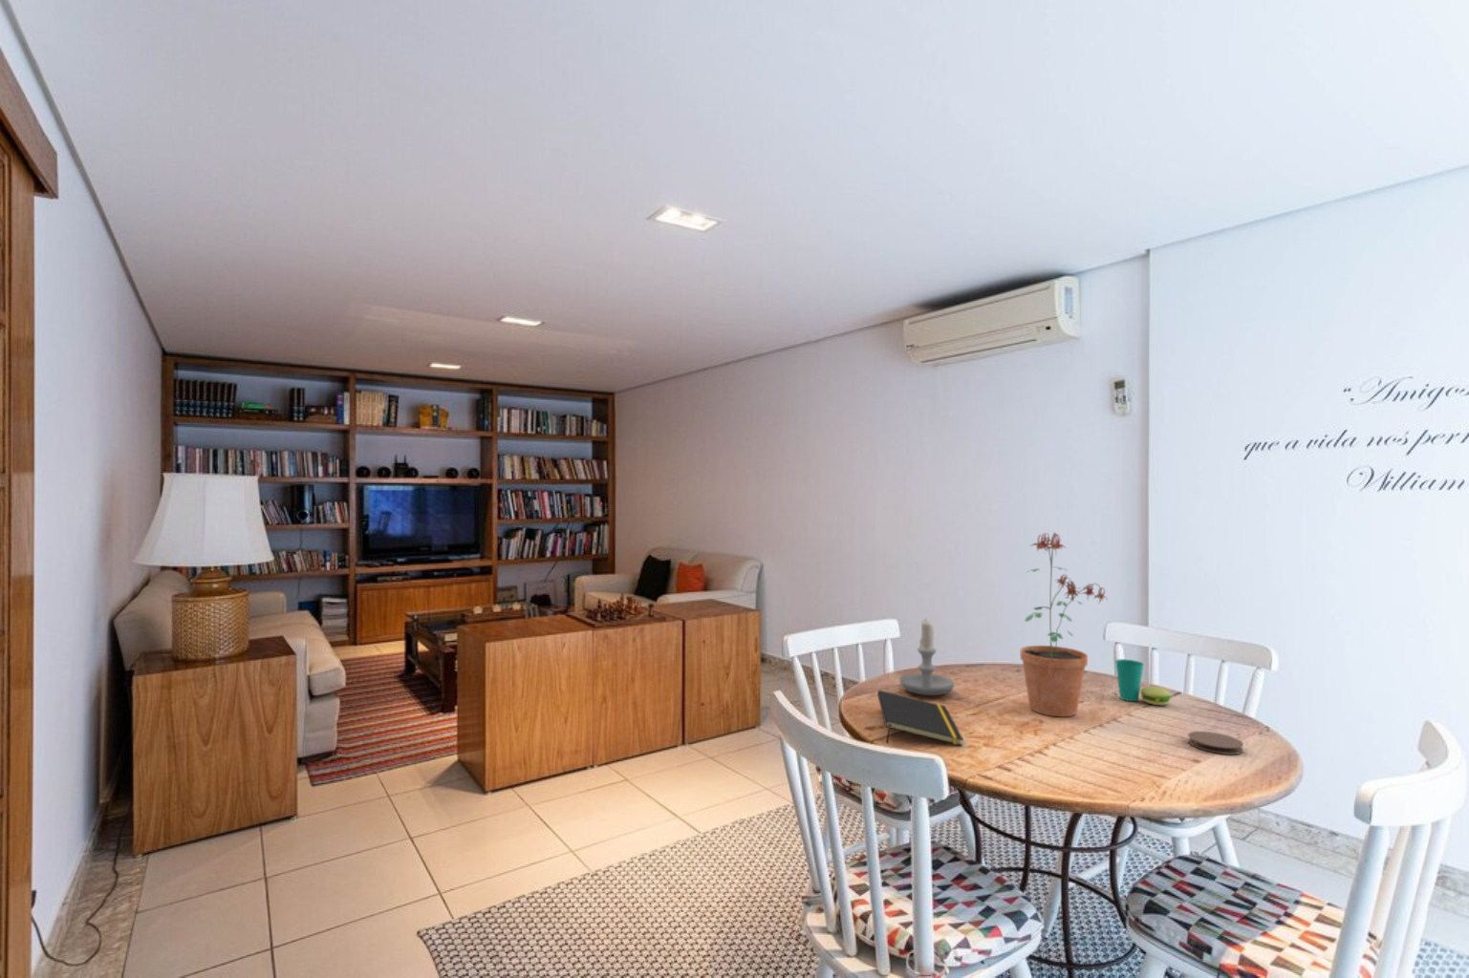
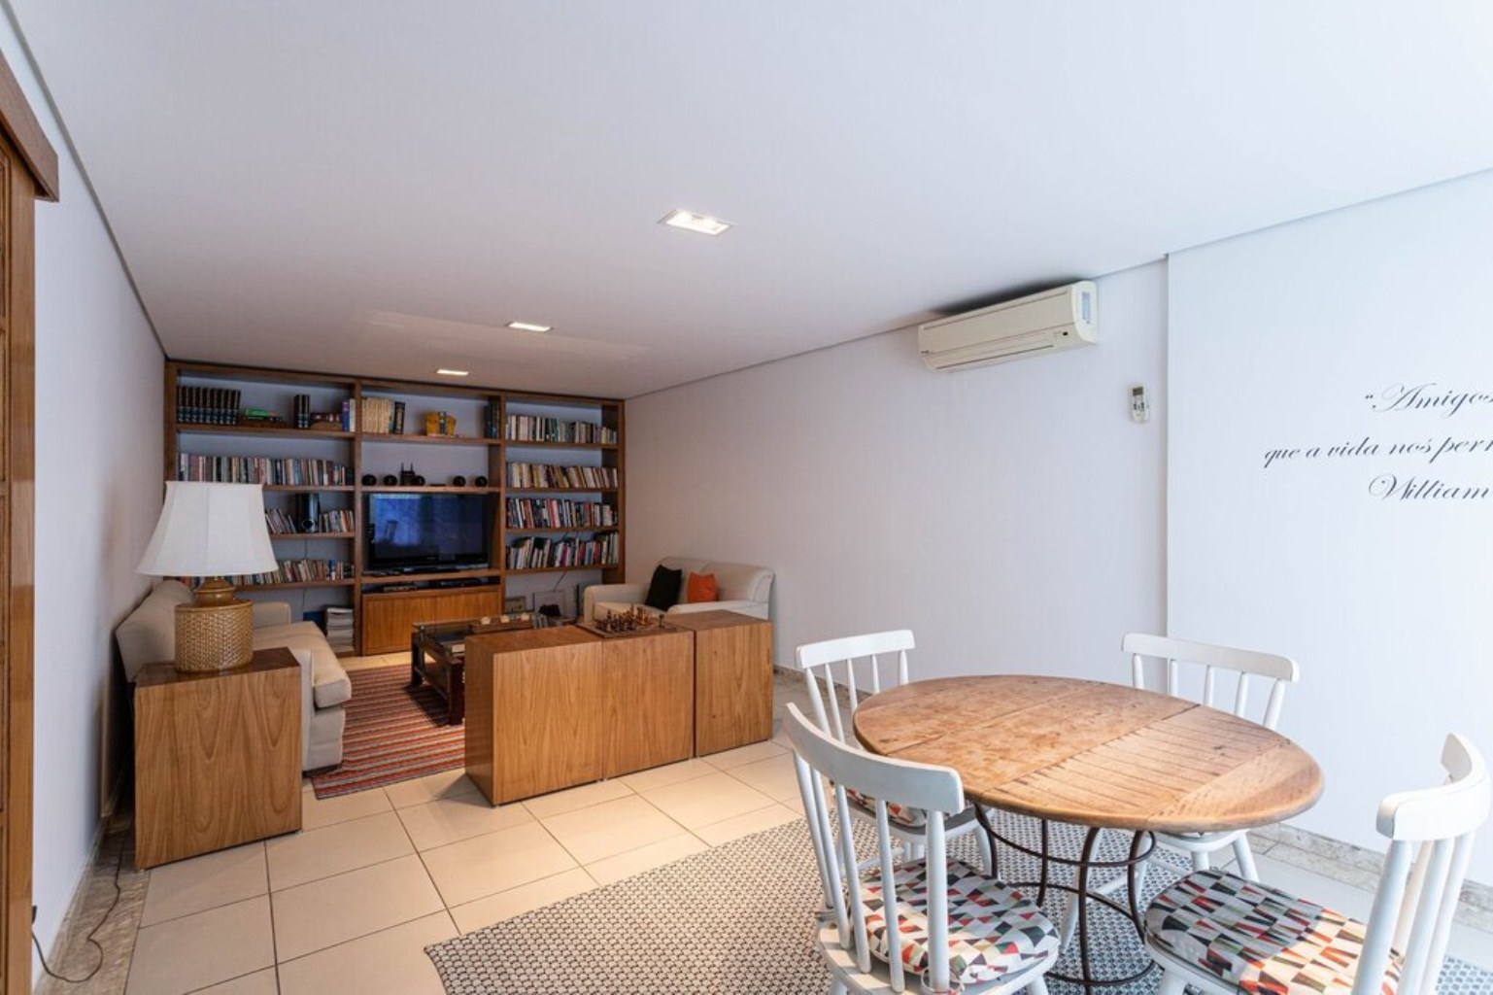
- potted plant [1020,530,1110,717]
- candle [899,617,955,696]
- notepad [876,689,964,747]
- cup [1114,658,1172,706]
- coaster [1187,730,1244,755]
